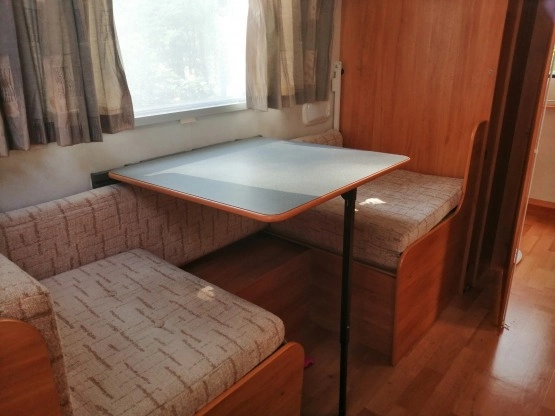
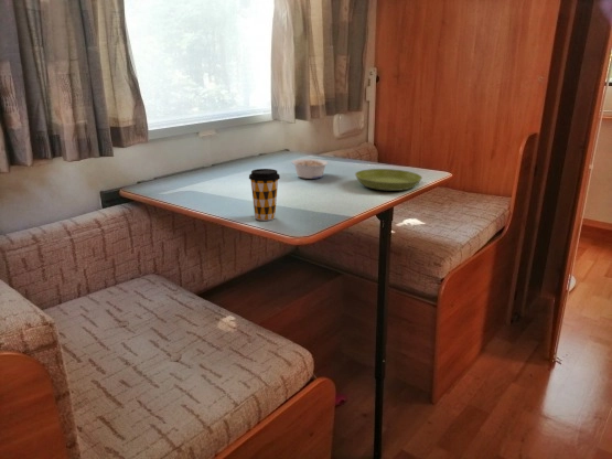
+ saucer [354,168,423,192]
+ legume [291,158,330,180]
+ coffee cup [248,168,281,222]
